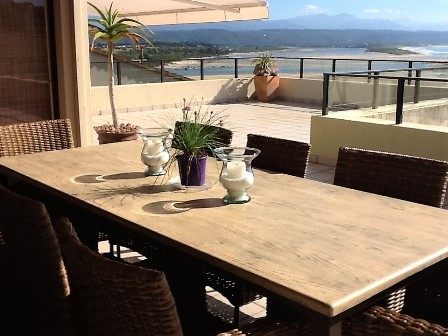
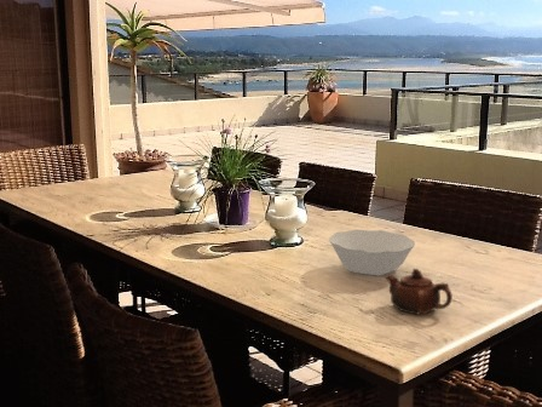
+ teapot [385,268,454,315]
+ bowl [328,229,416,276]
